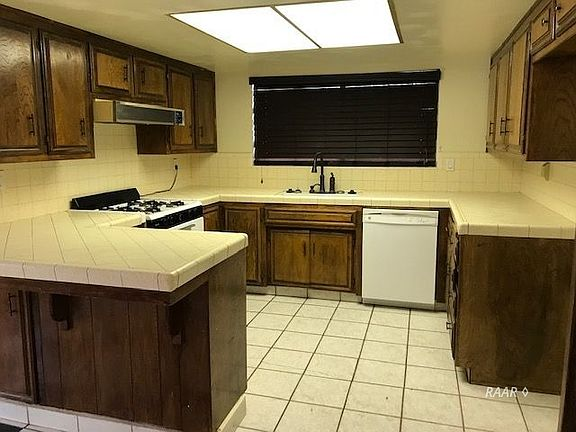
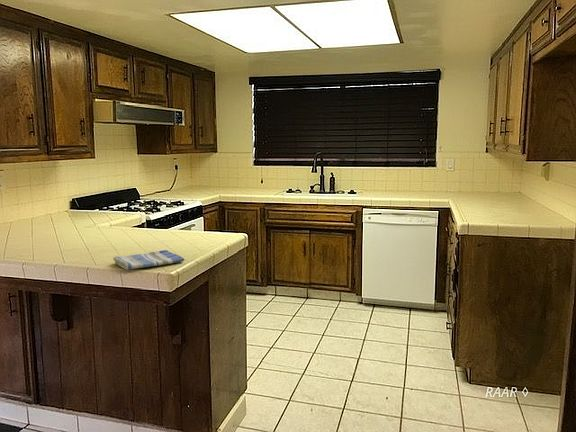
+ dish towel [112,249,185,271]
